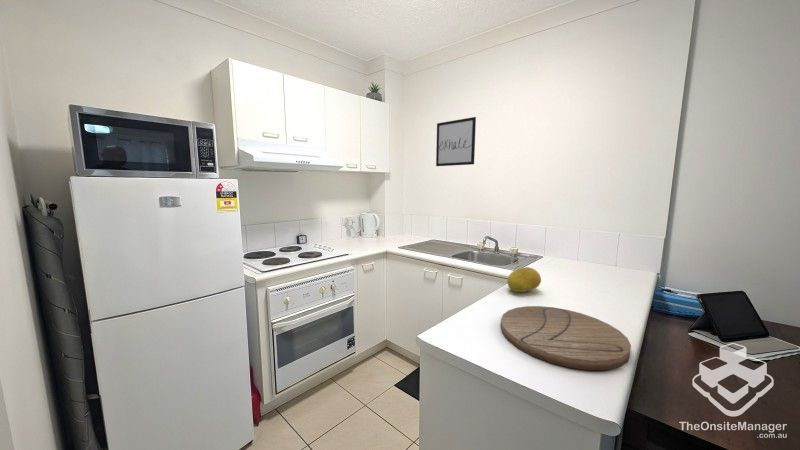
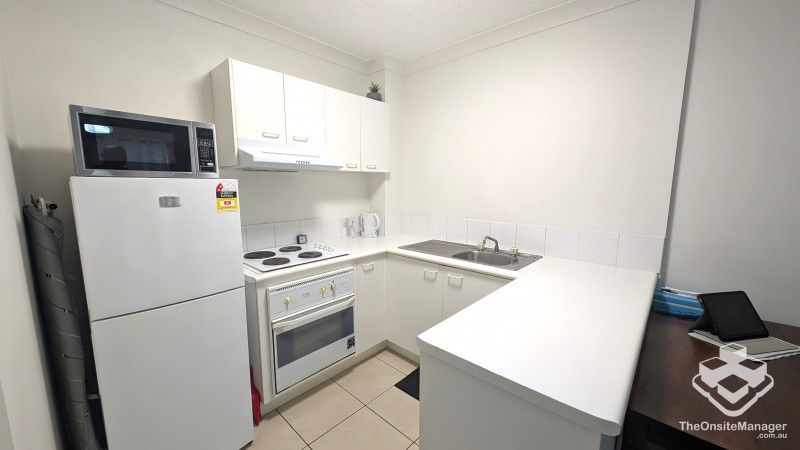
- fruit [506,266,542,293]
- cutting board [500,305,632,371]
- wall art [435,116,477,167]
